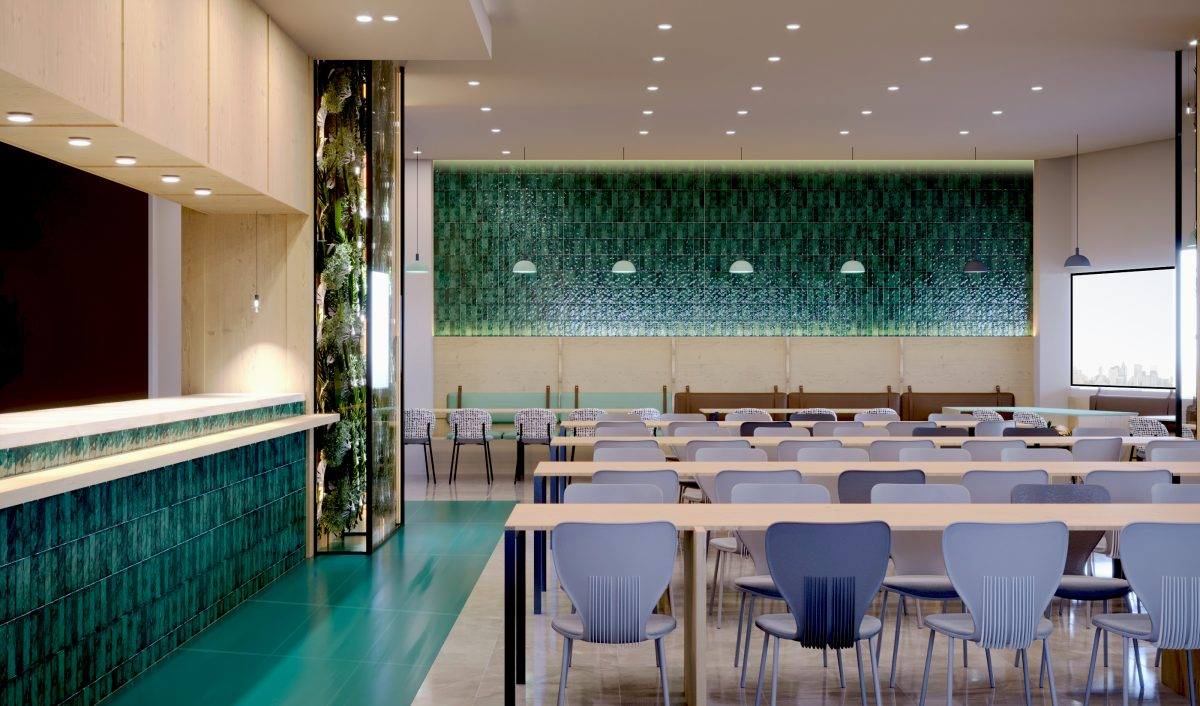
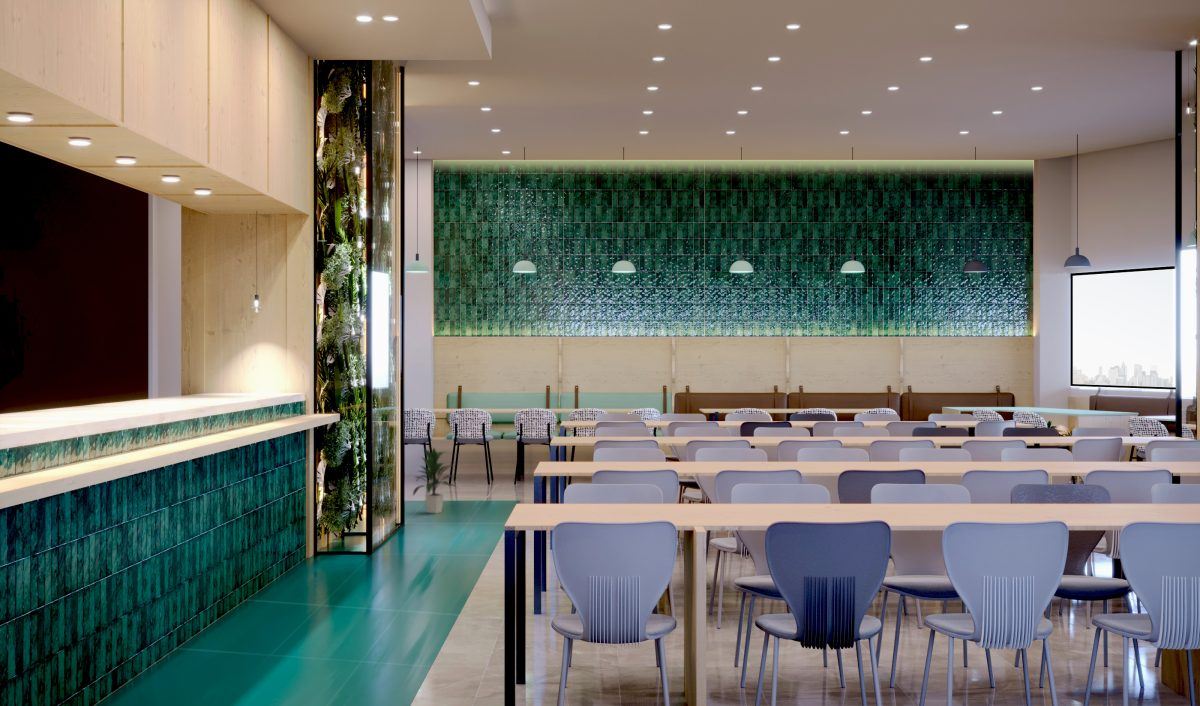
+ indoor plant [412,447,459,514]
